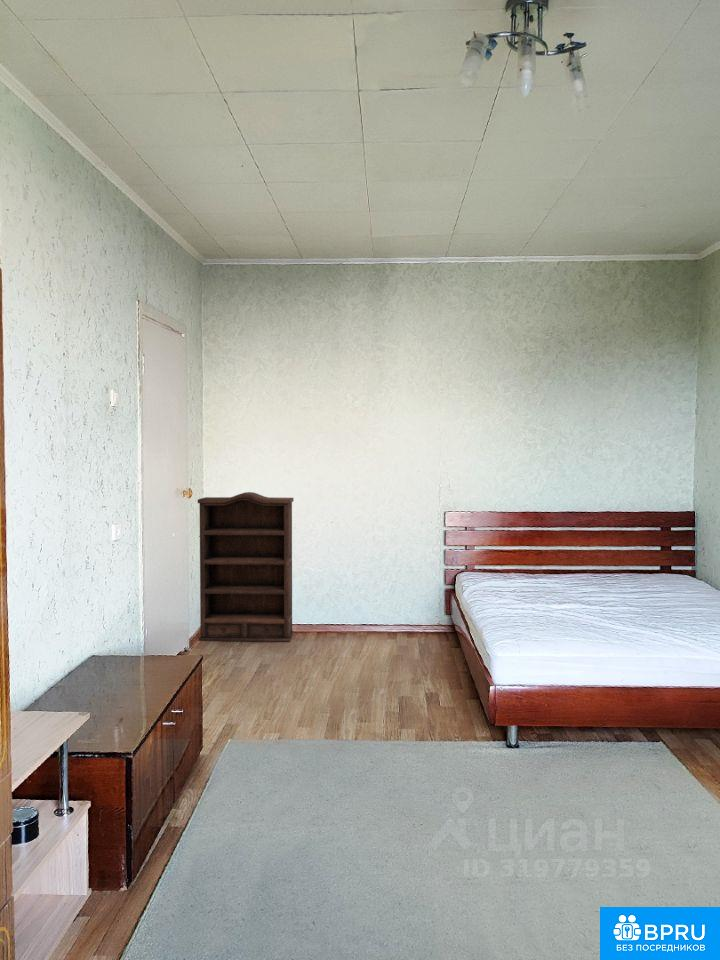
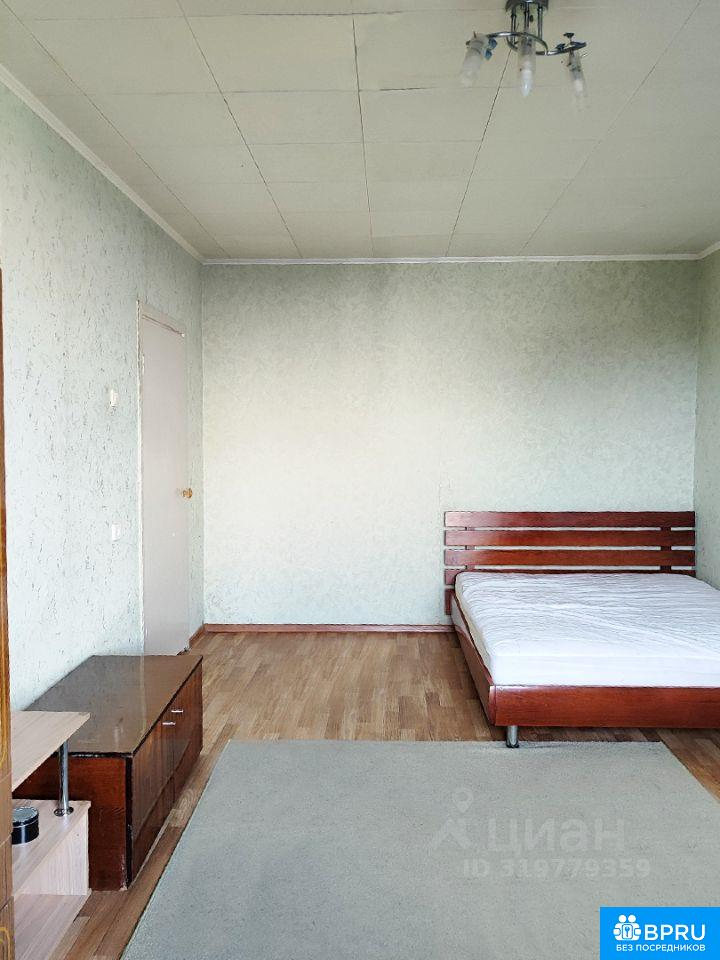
- bookshelf [197,491,295,643]
